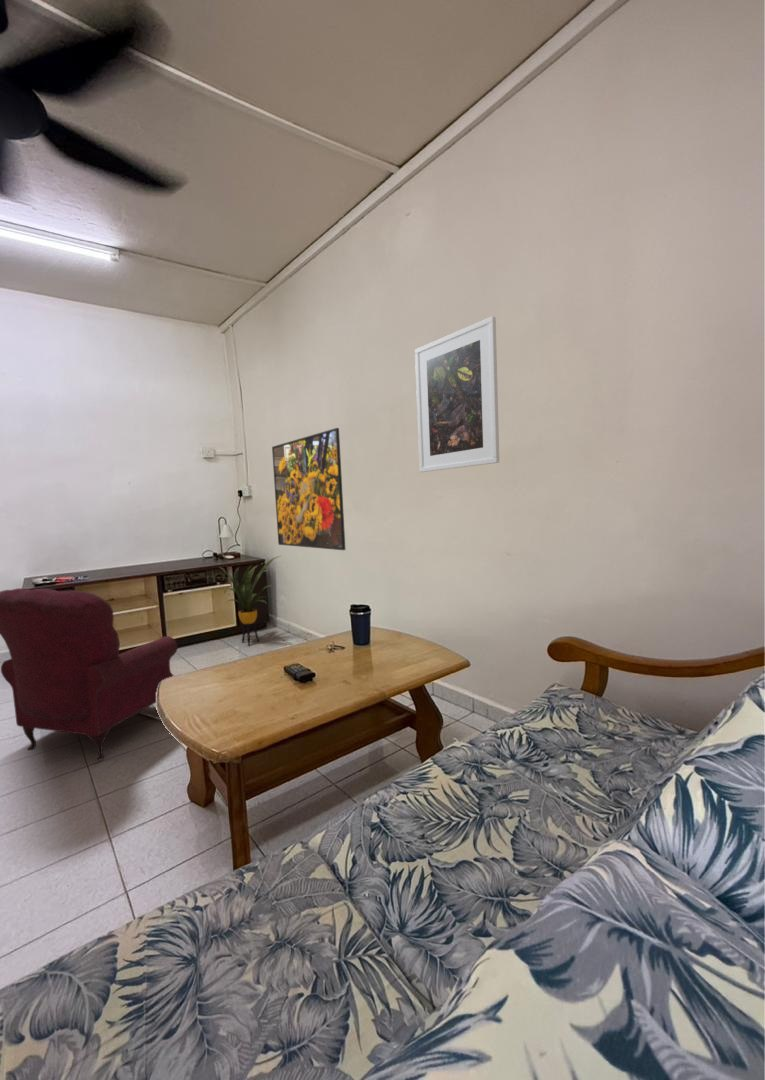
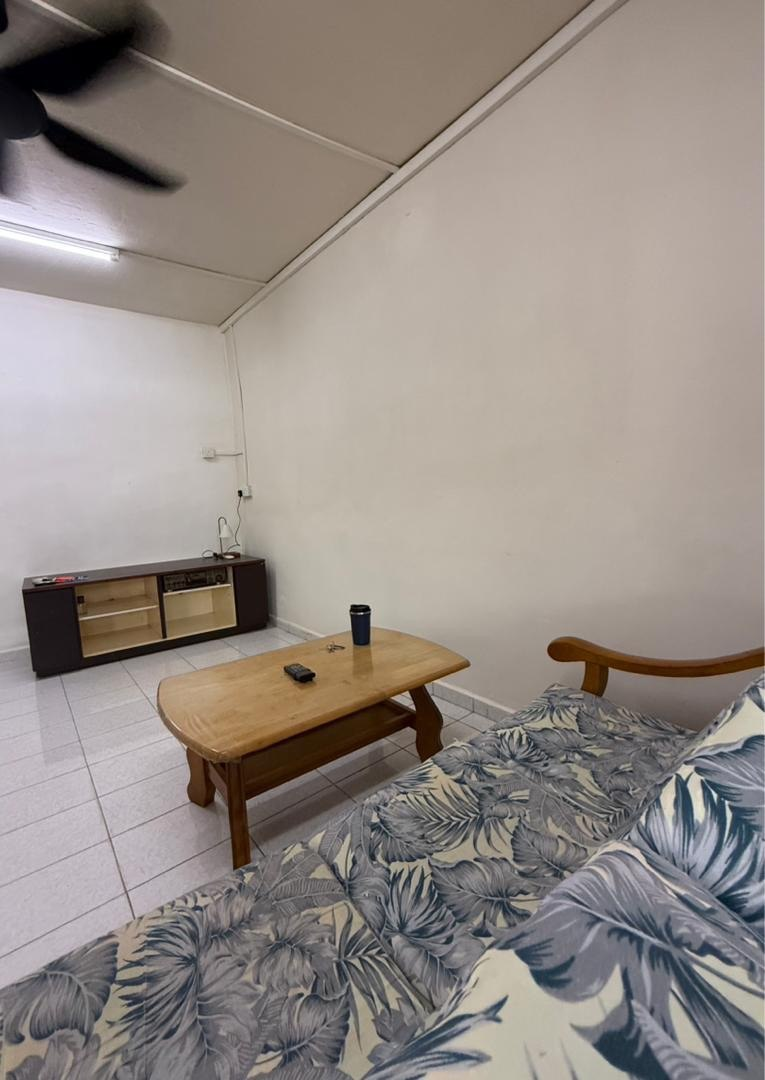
- armchair [0,587,179,762]
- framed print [271,427,346,551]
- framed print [414,315,500,473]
- house plant [217,555,281,647]
